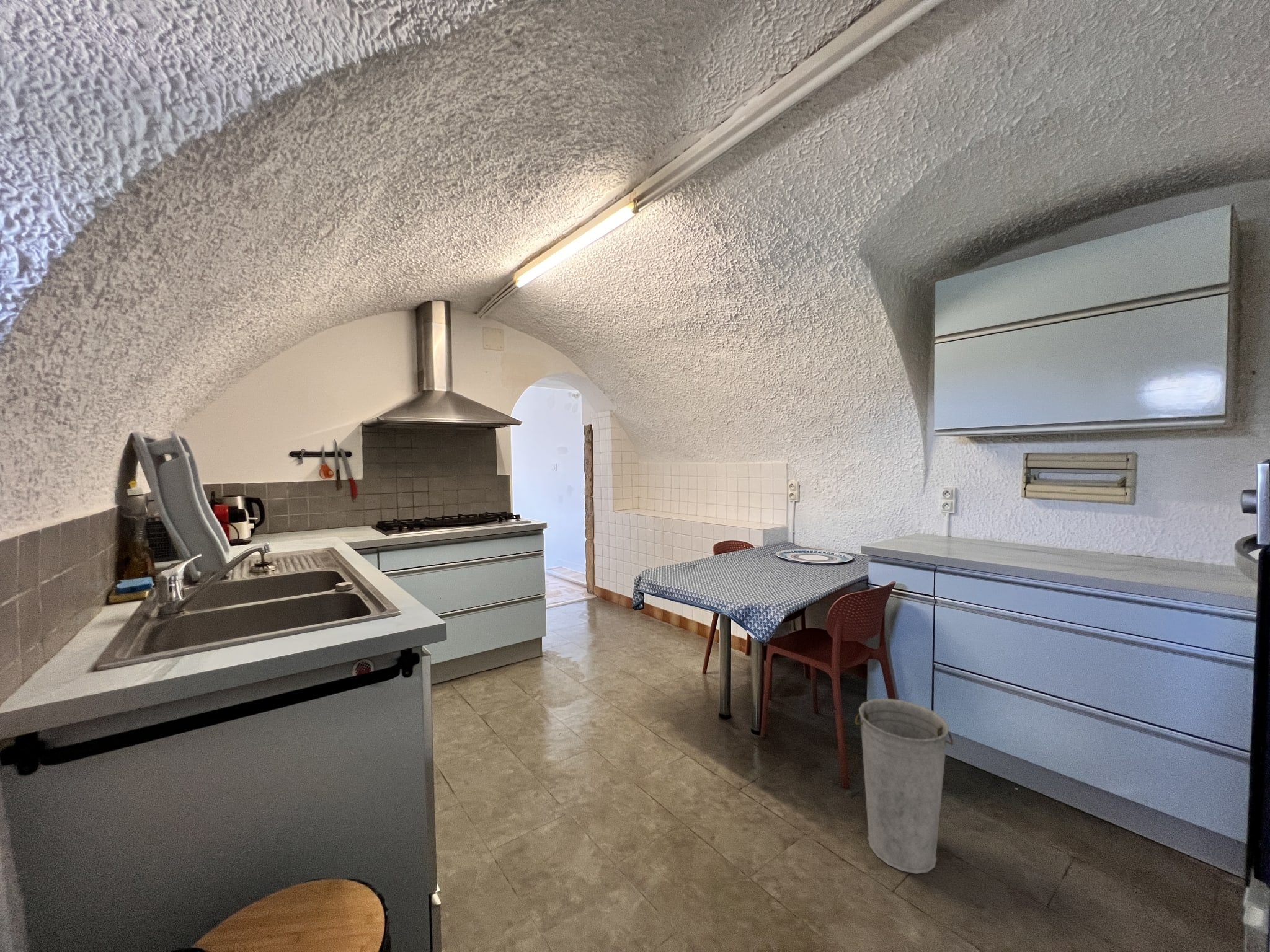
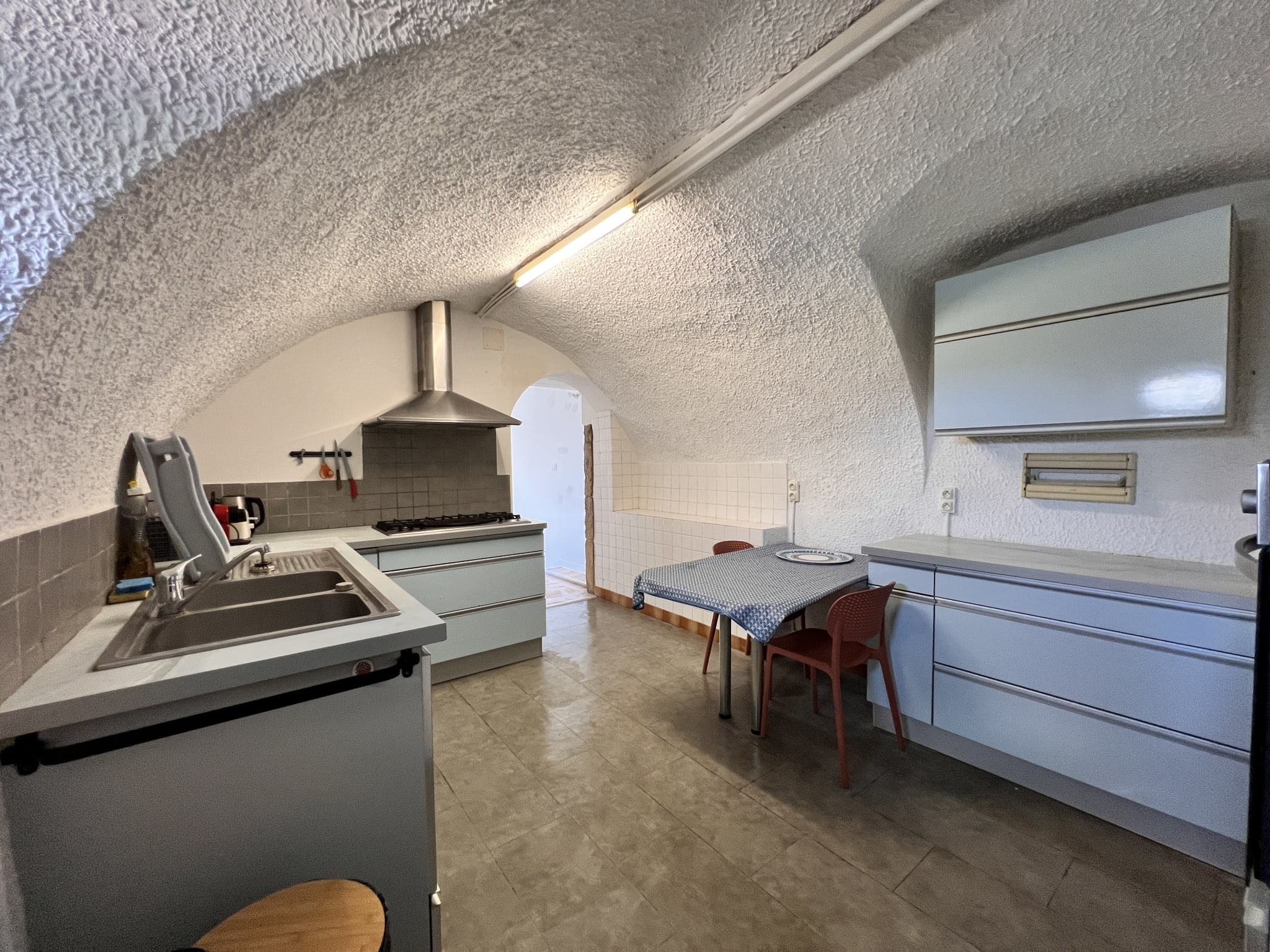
- bucket [855,698,954,875]
